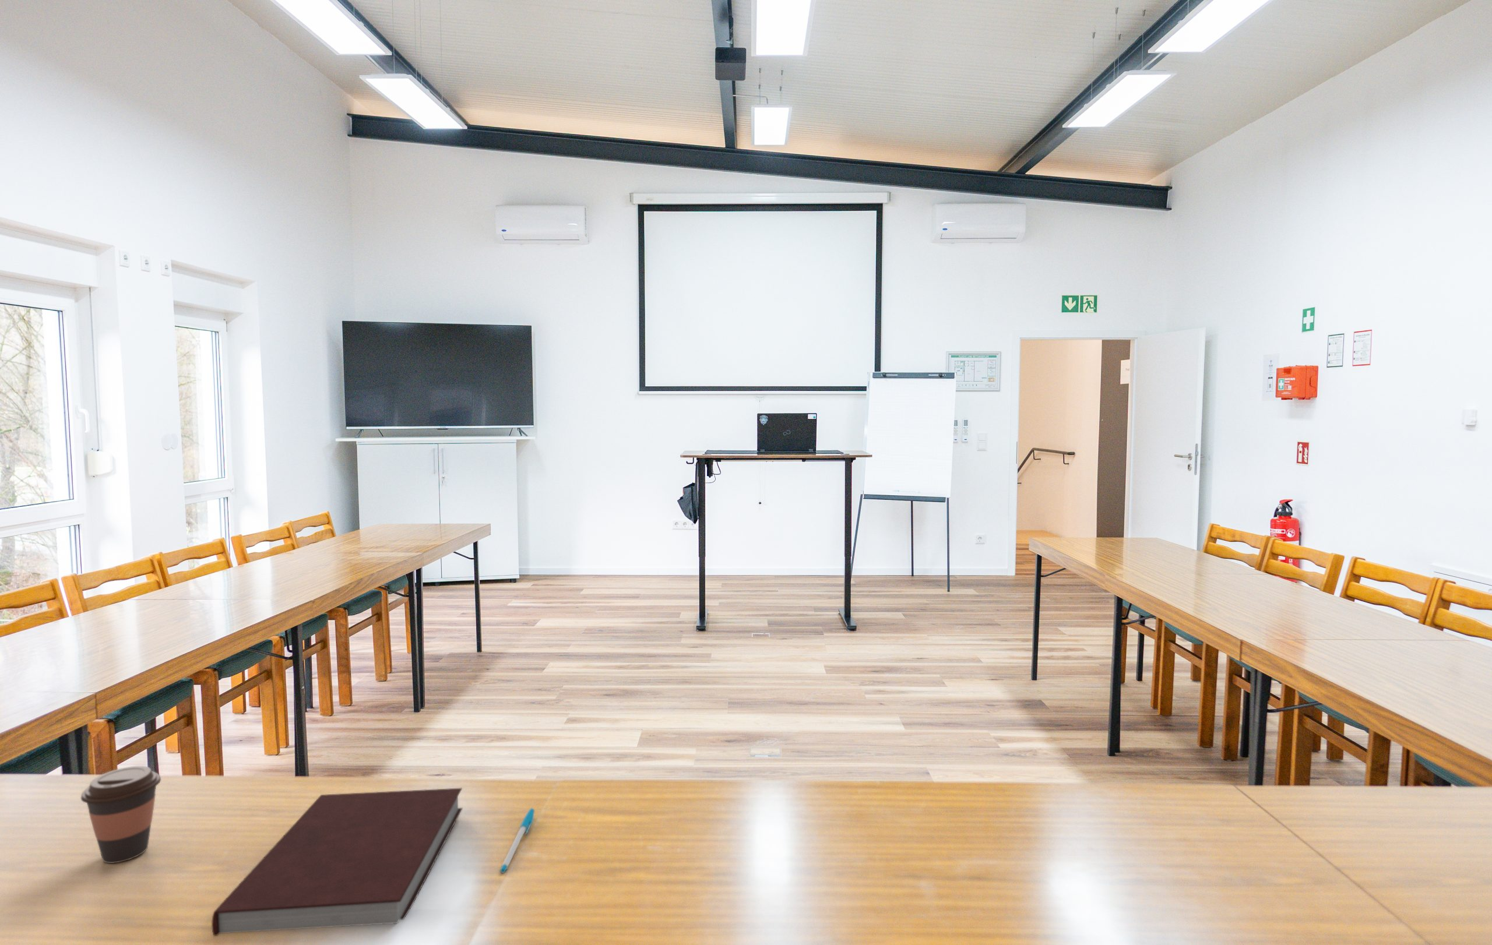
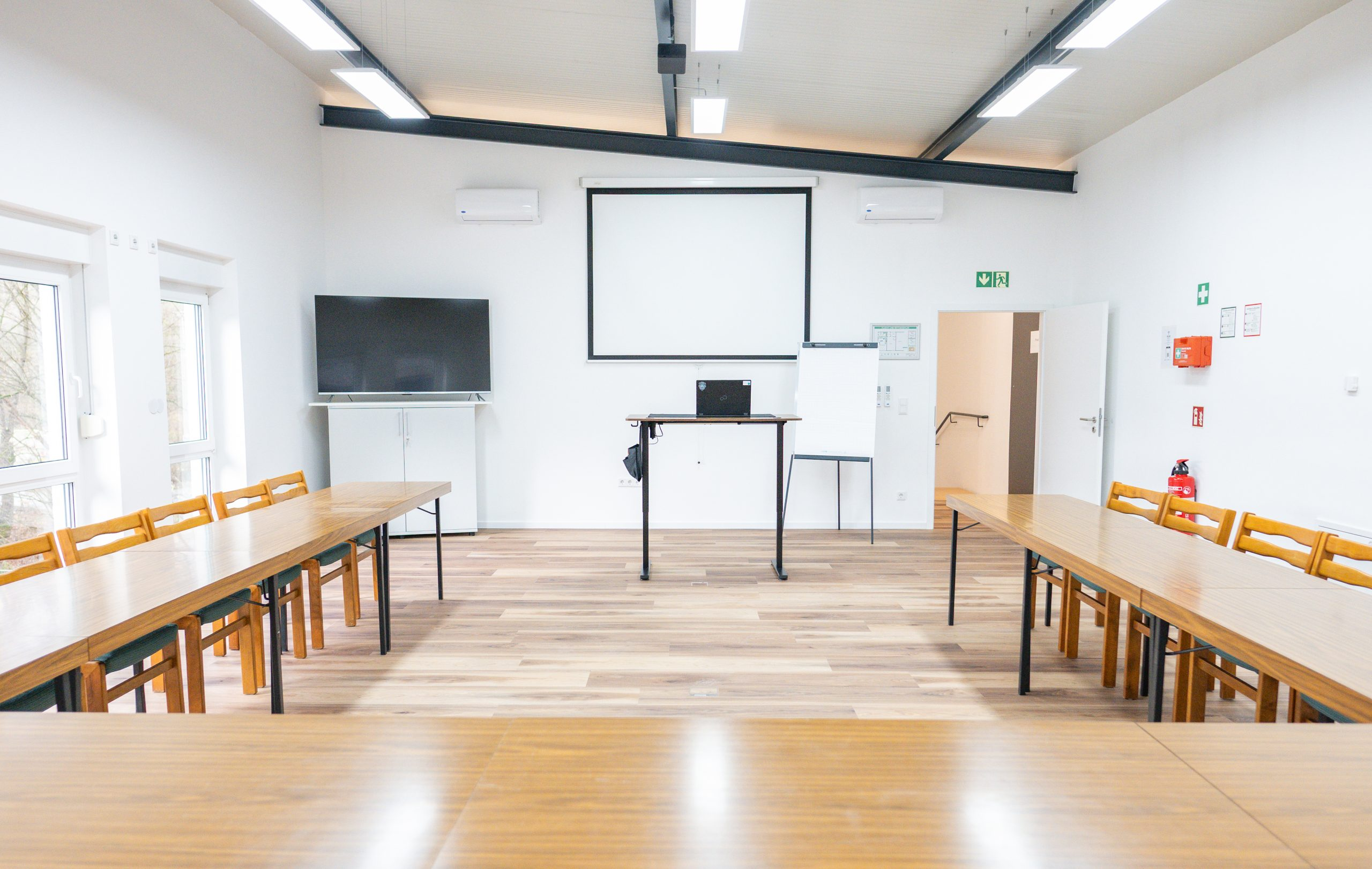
- pen [499,808,535,873]
- notebook [211,787,463,936]
- coffee cup [79,766,162,865]
